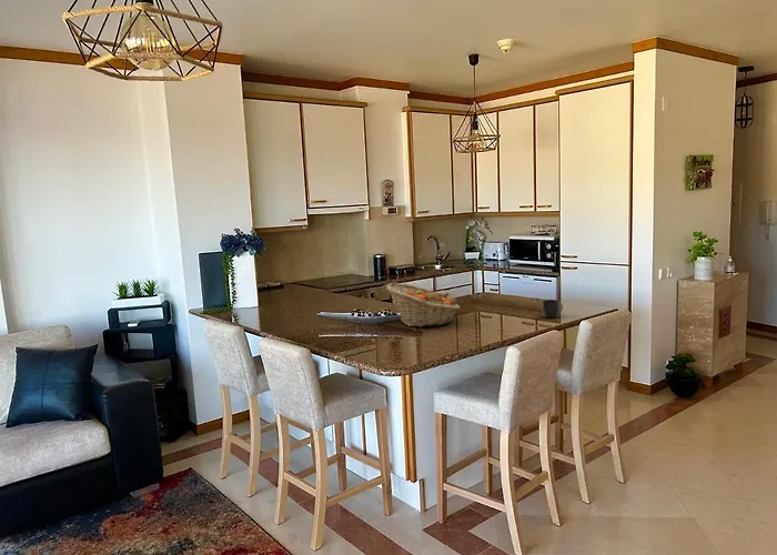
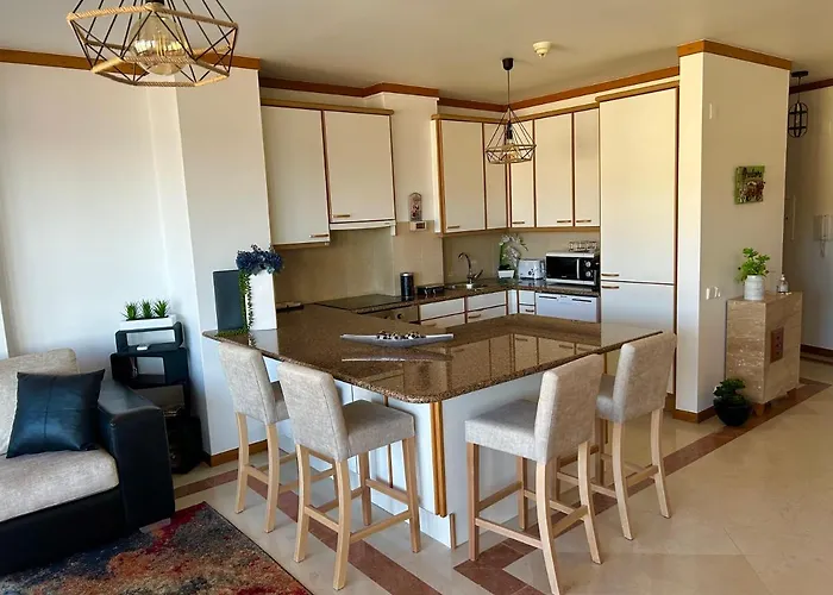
- fruit basket [384,282,461,327]
- mug [541,299,564,319]
